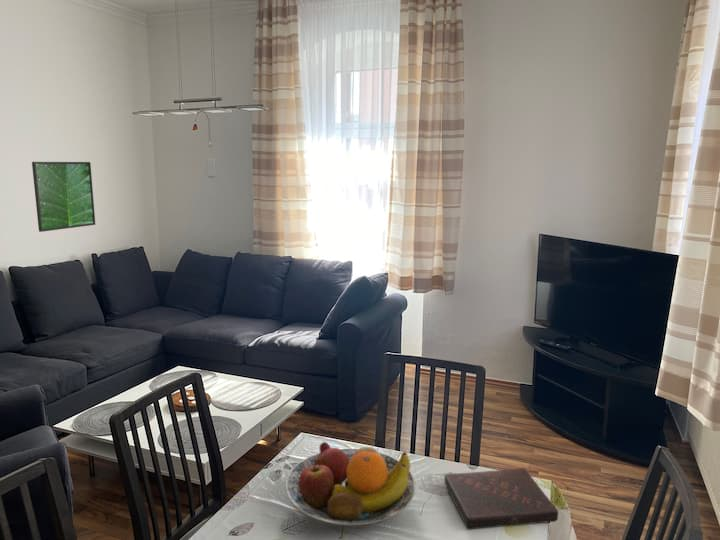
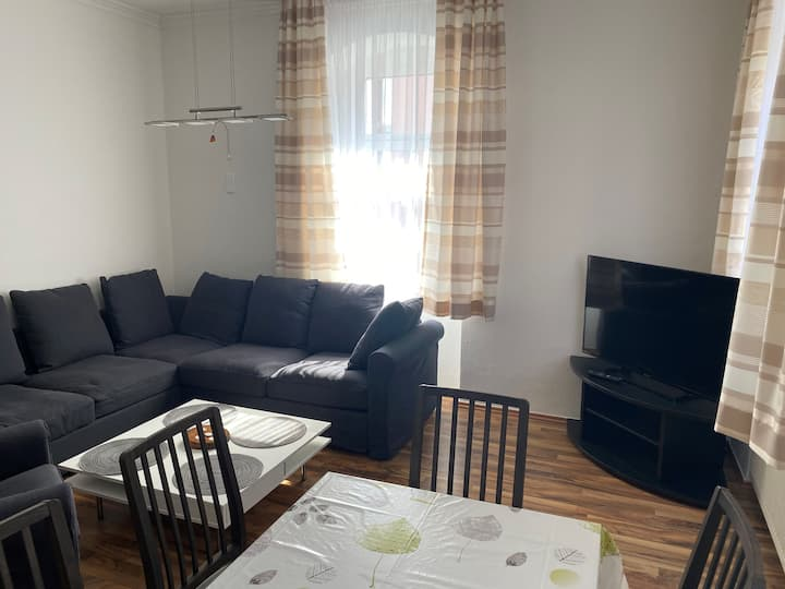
- fruit bowl [285,441,417,526]
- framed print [31,161,96,233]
- book [444,467,559,530]
